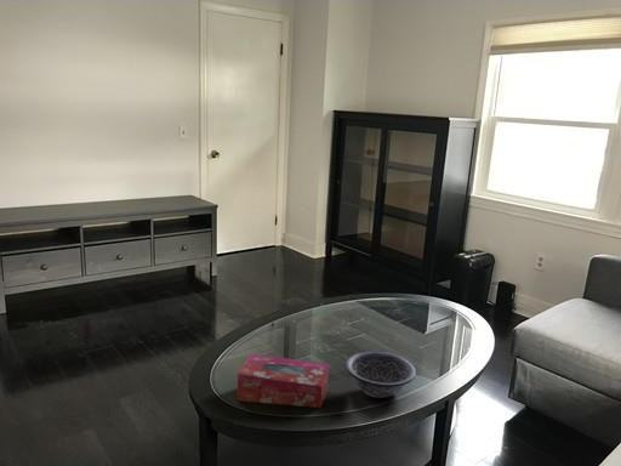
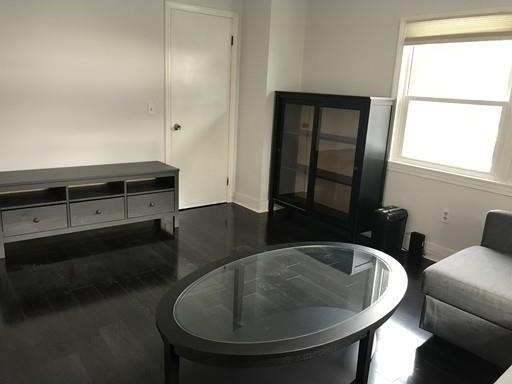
- decorative bowl [344,350,417,398]
- tissue box [235,352,330,409]
